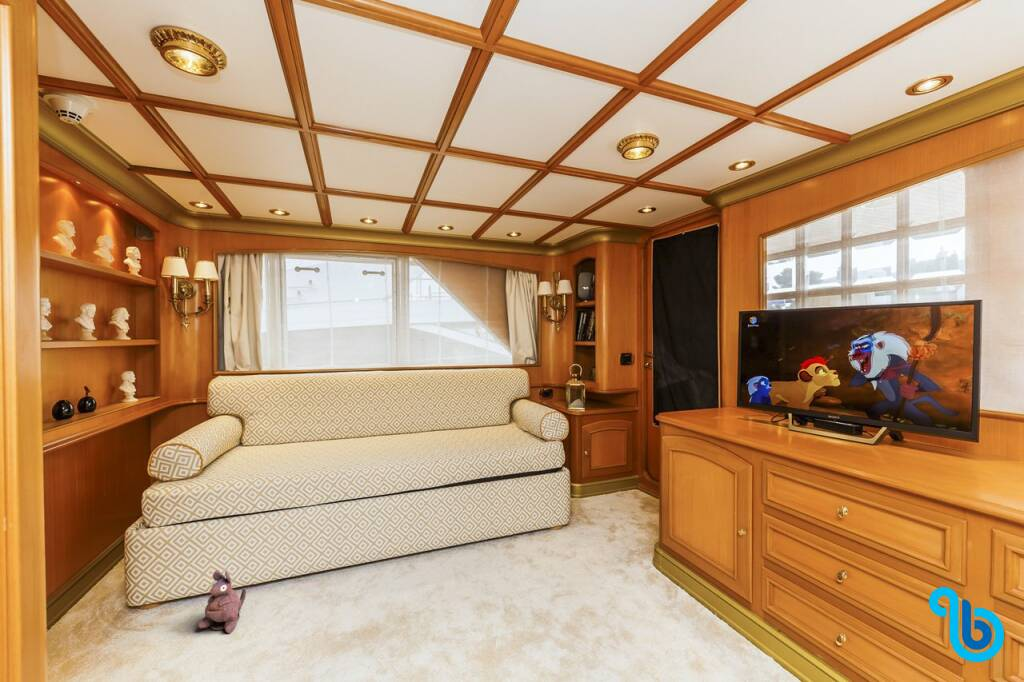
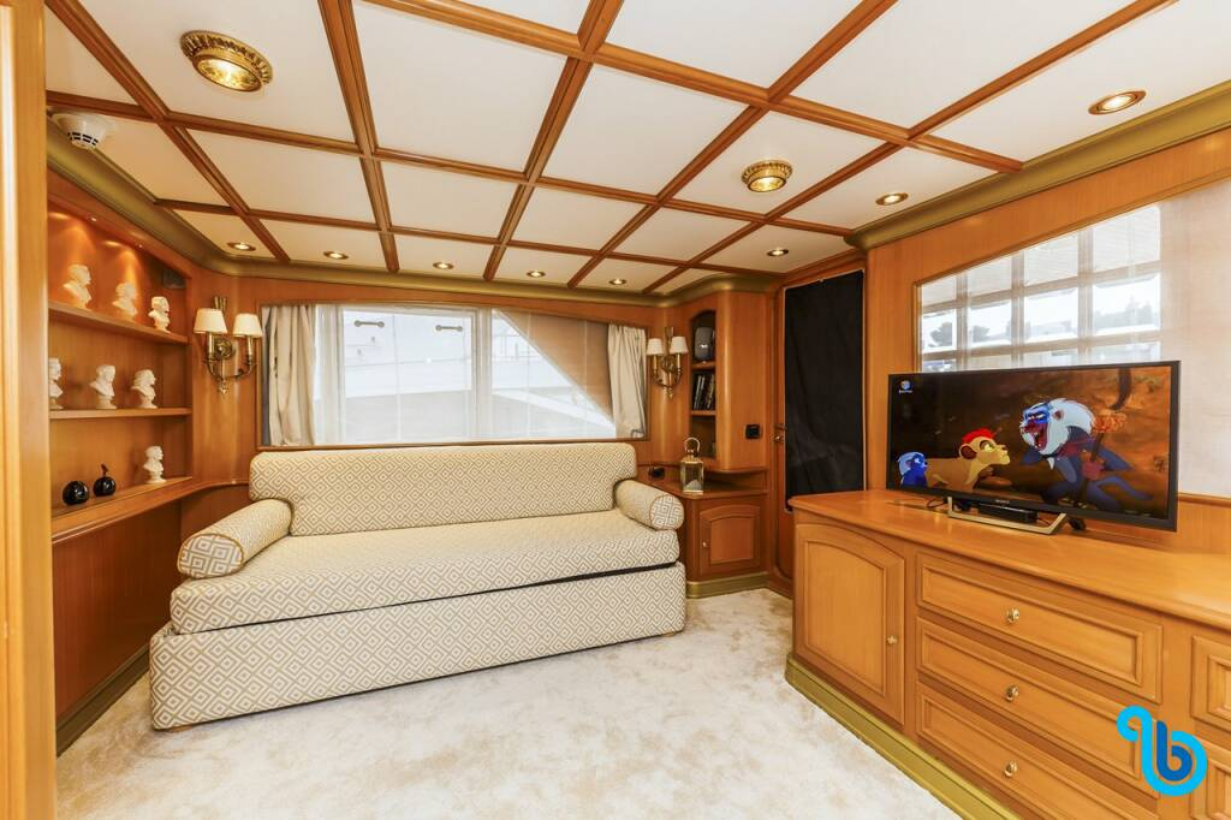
- plush toy [197,569,247,634]
